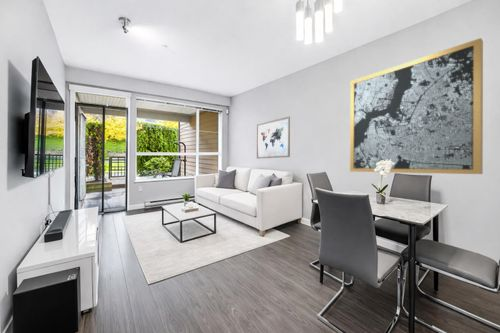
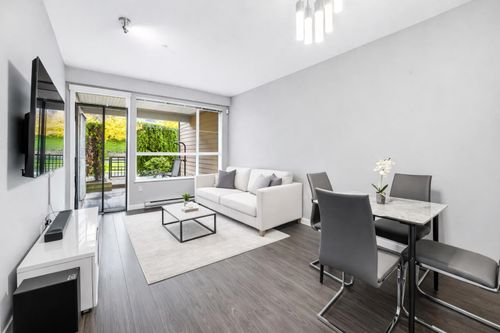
- wall art [349,37,484,175]
- wall art [256,115,291,160]
